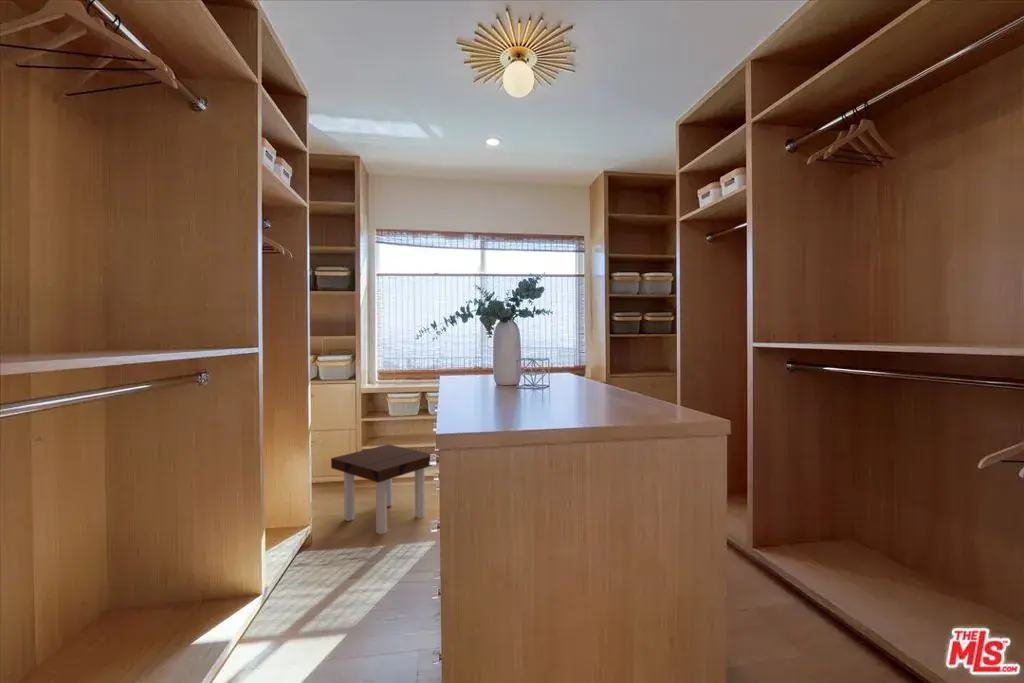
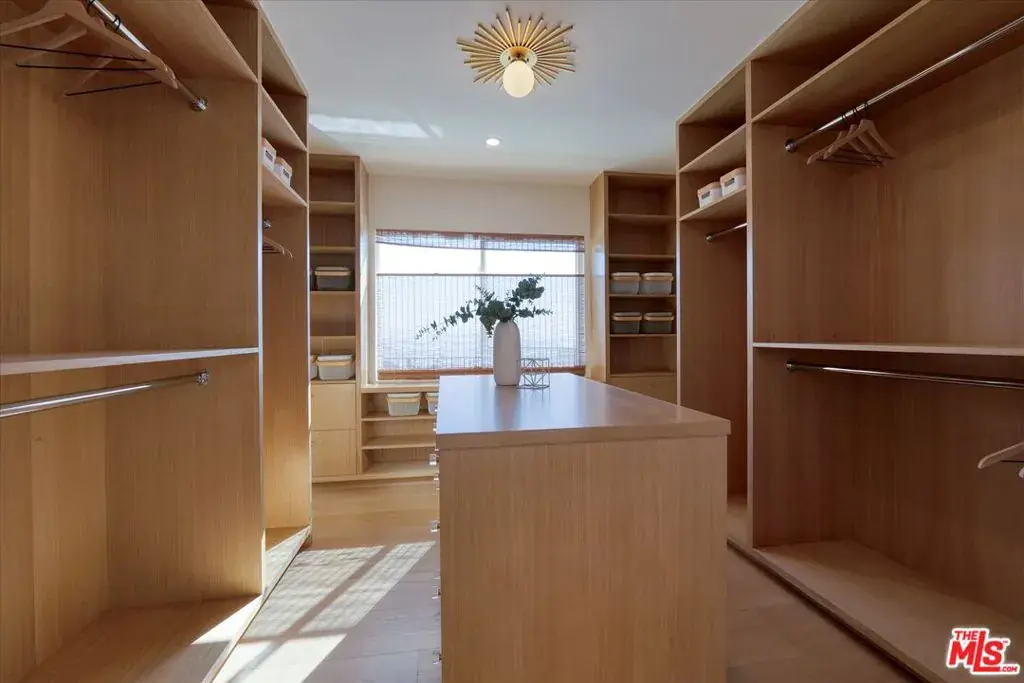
- side table [330,443,433,535]
